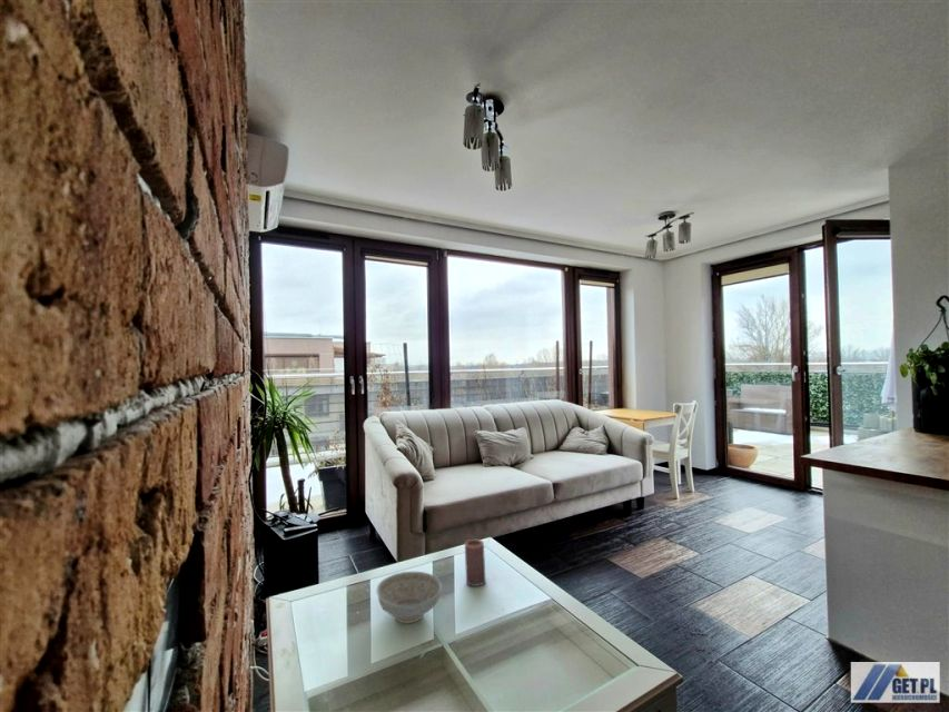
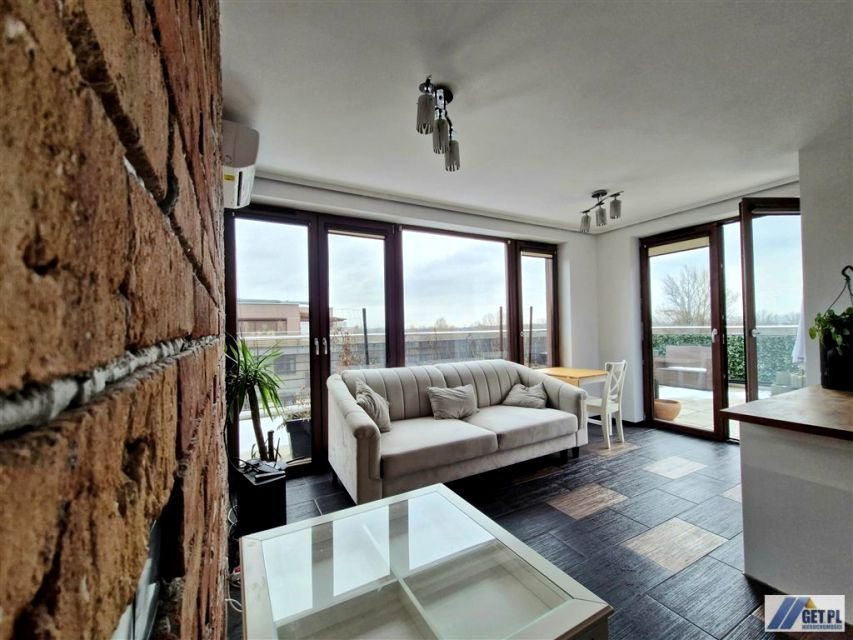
- decorative bowl [375,571,443,624]
- candle [464,538,487,587]
